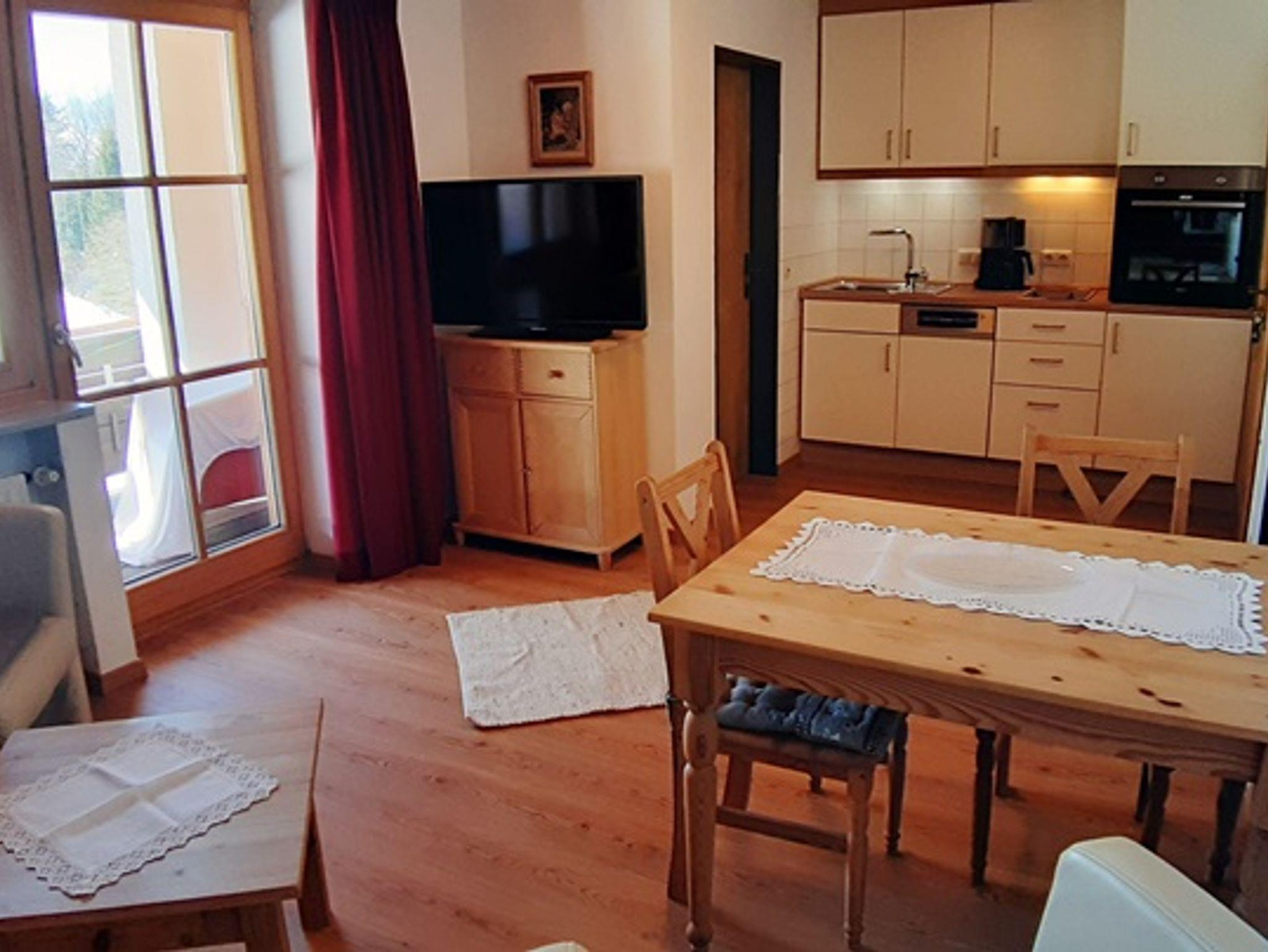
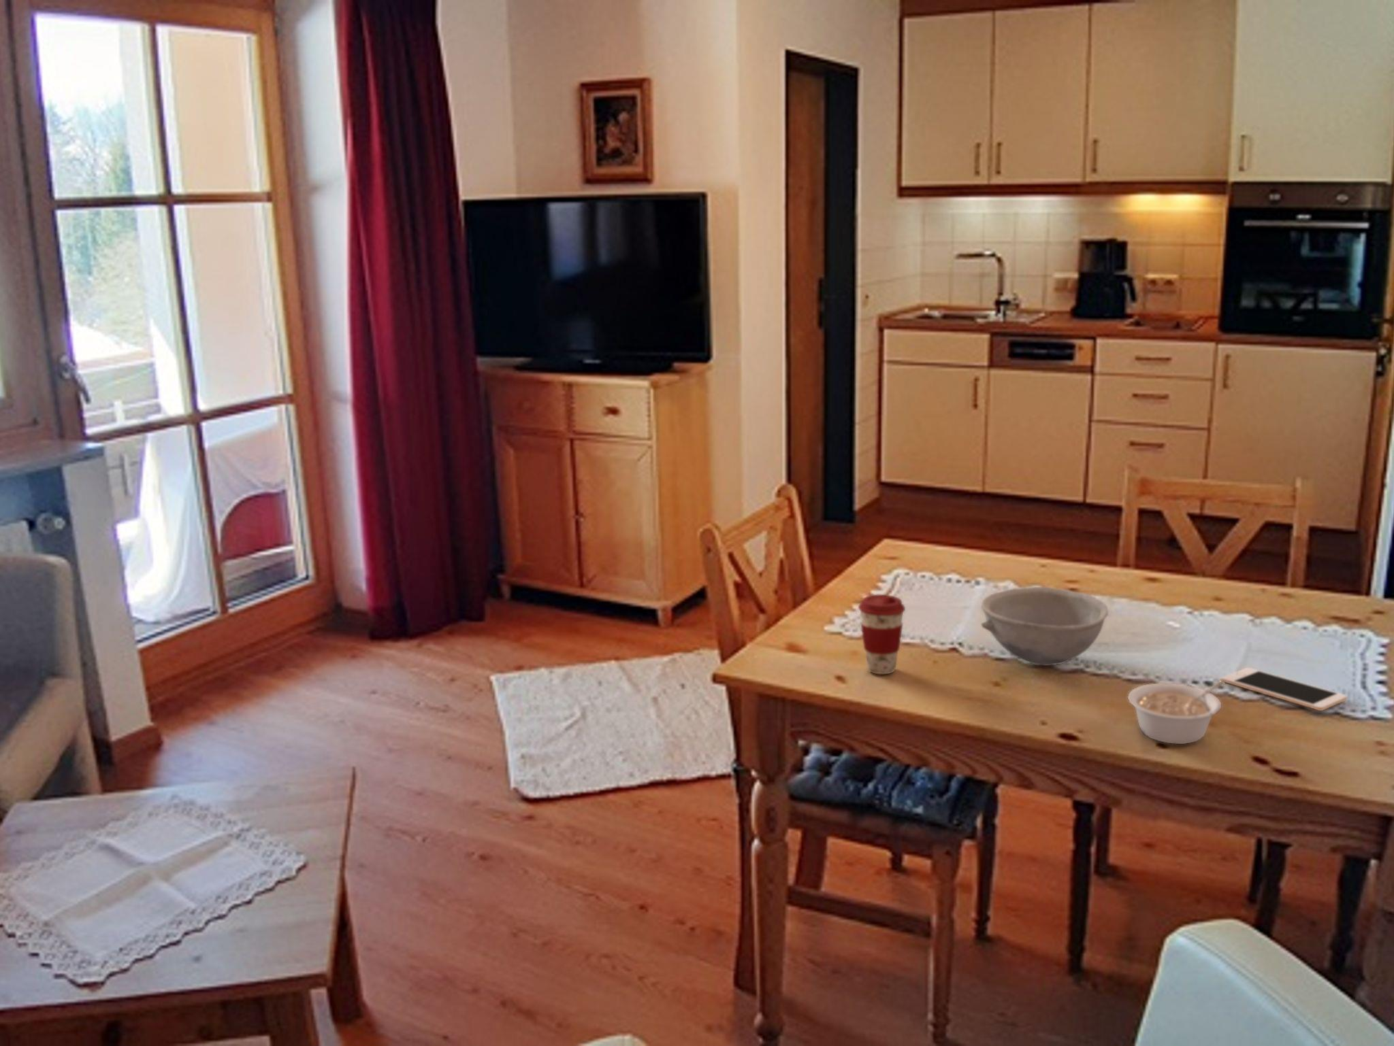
+ coffee cup [858,593,906,675]
+ legume [1127,681,1226,745]
+ cell phone [1220,667,1349,711]
+ bowl [981,587,1109,666]
